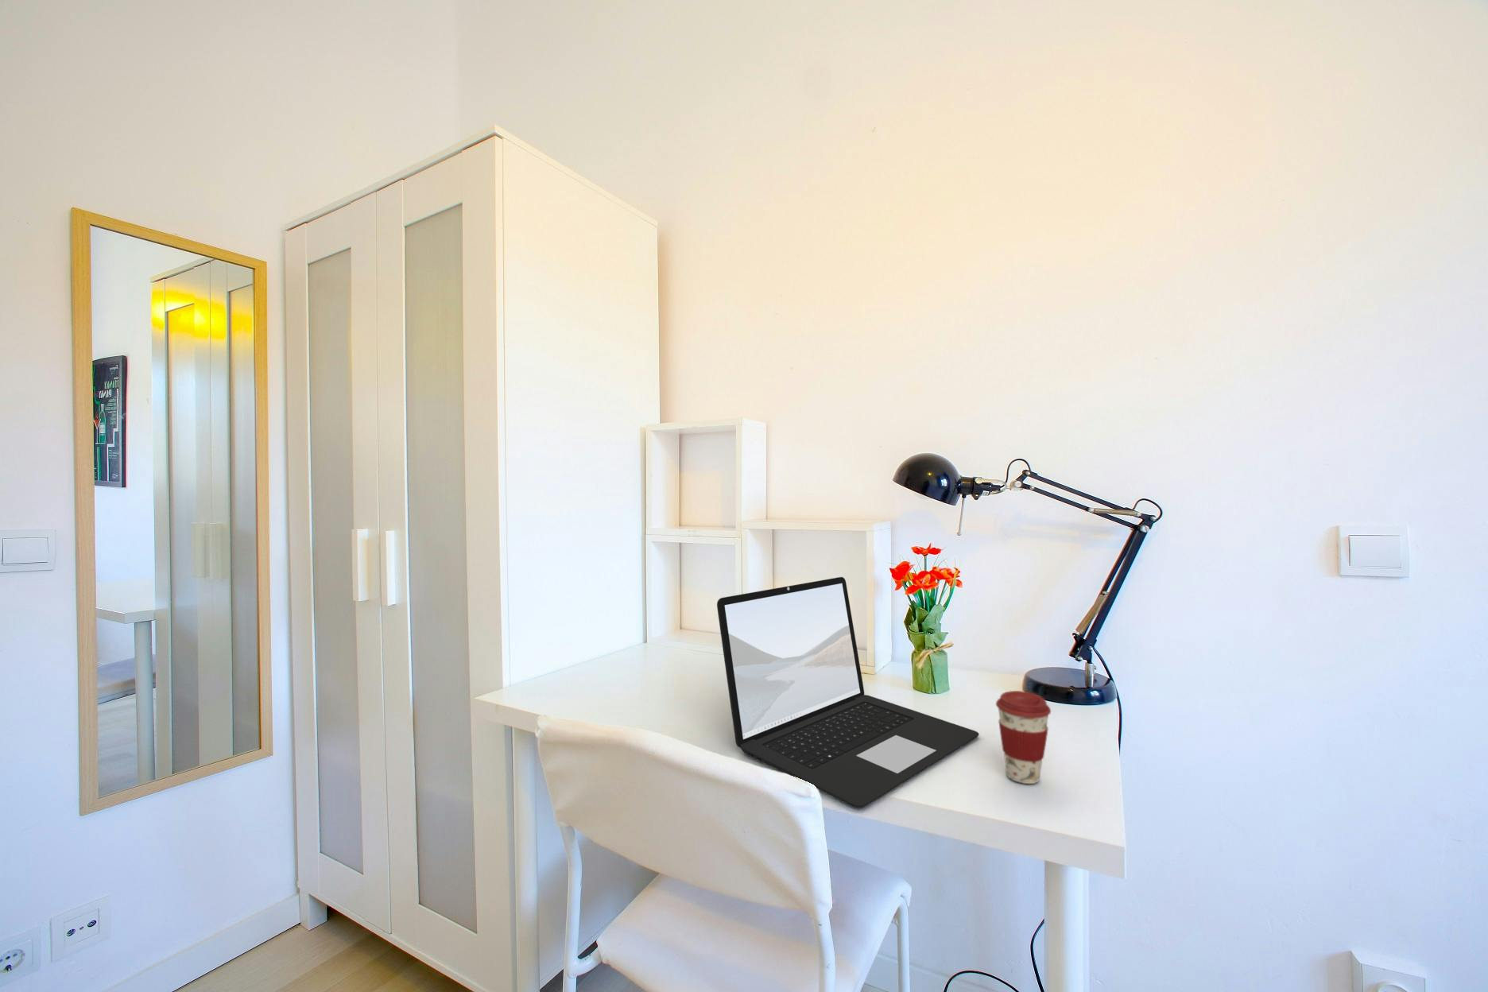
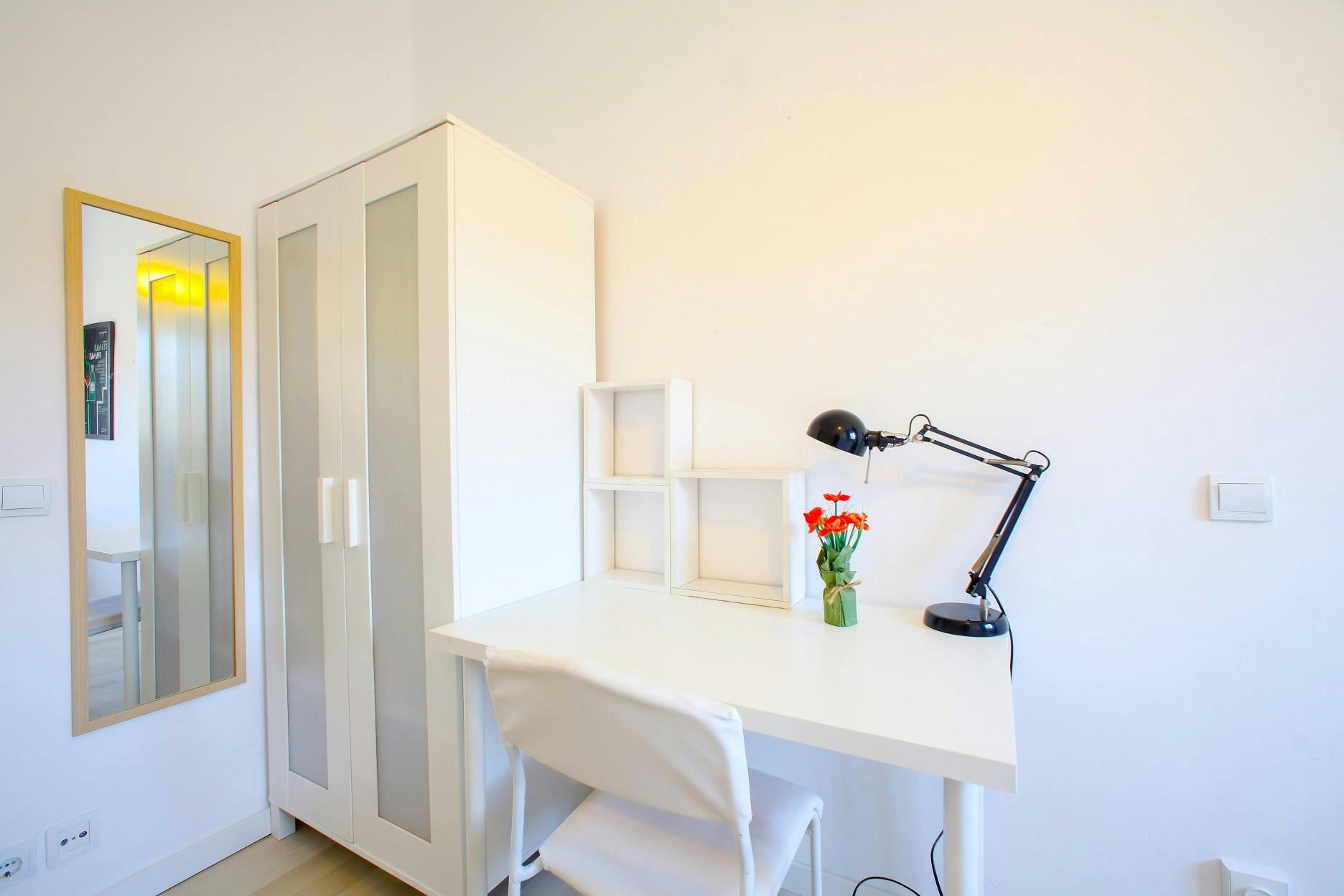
- laptop [716,577,980,808]
- coffee cup [995,690,1052,785]
